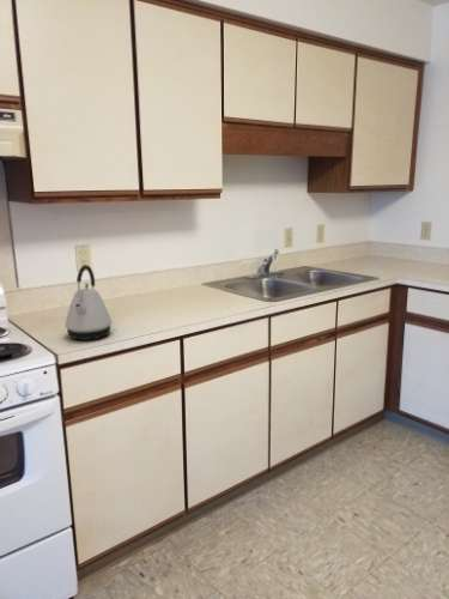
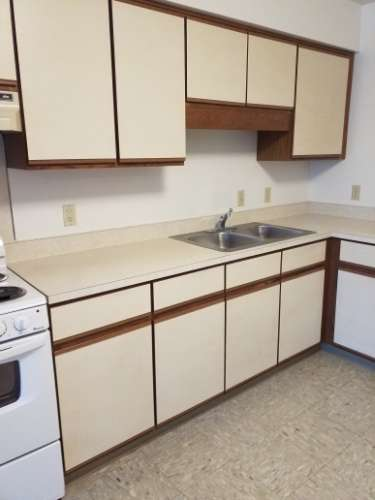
- kettle [63,264,113,341]
